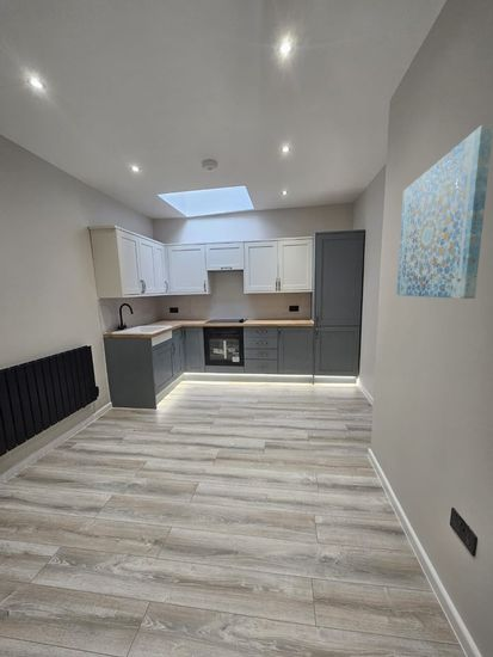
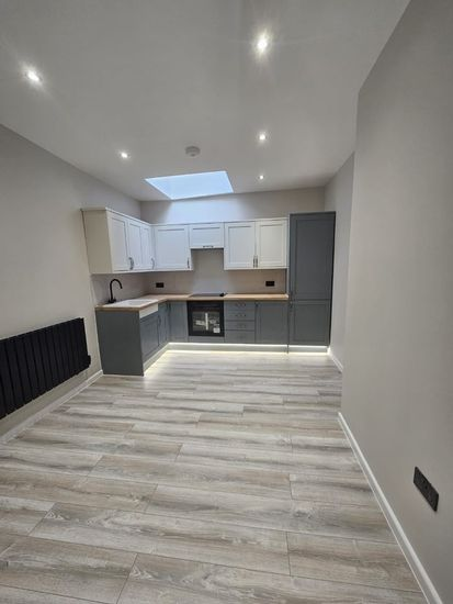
- wall art [396,122,493,300]
